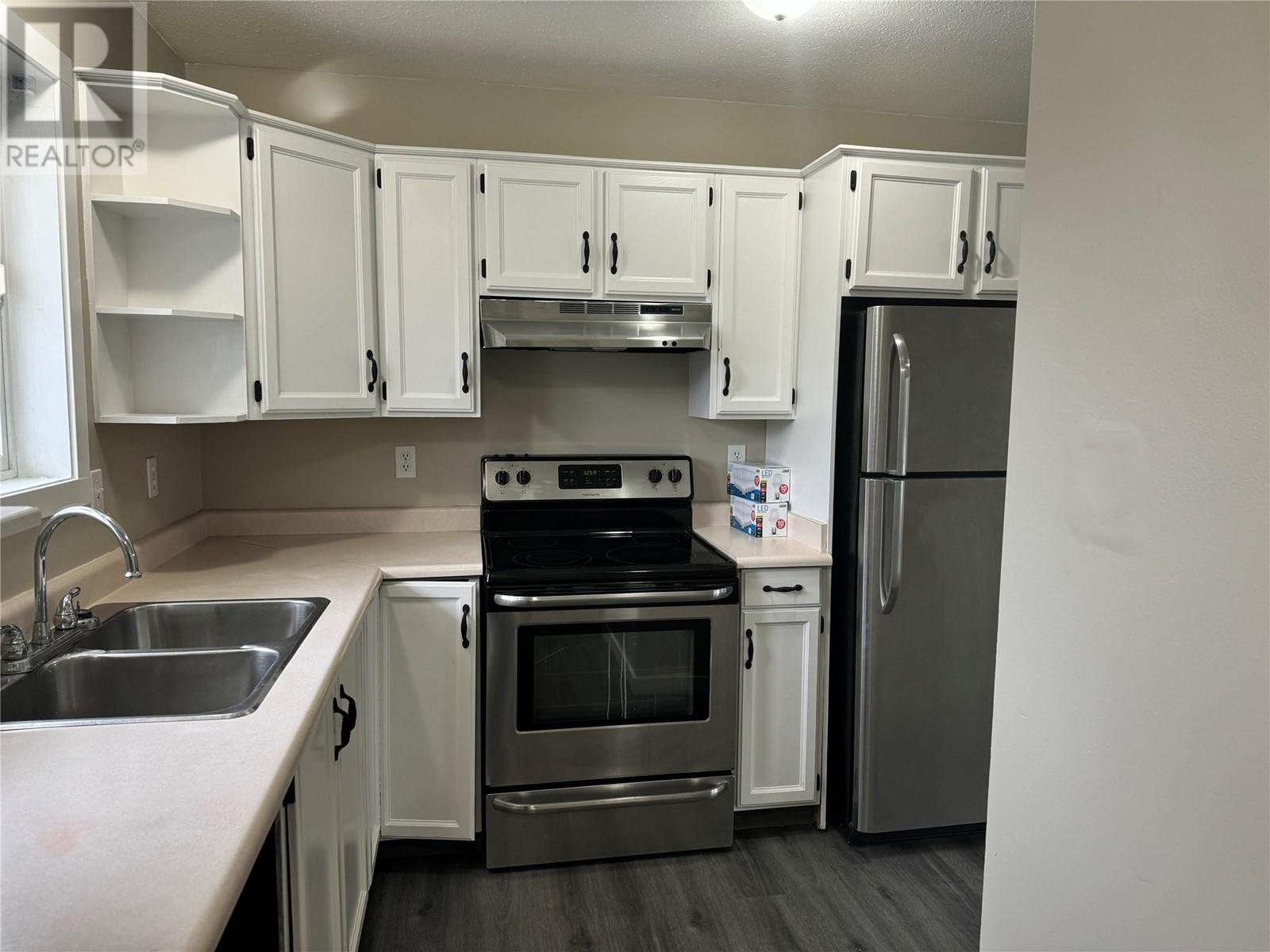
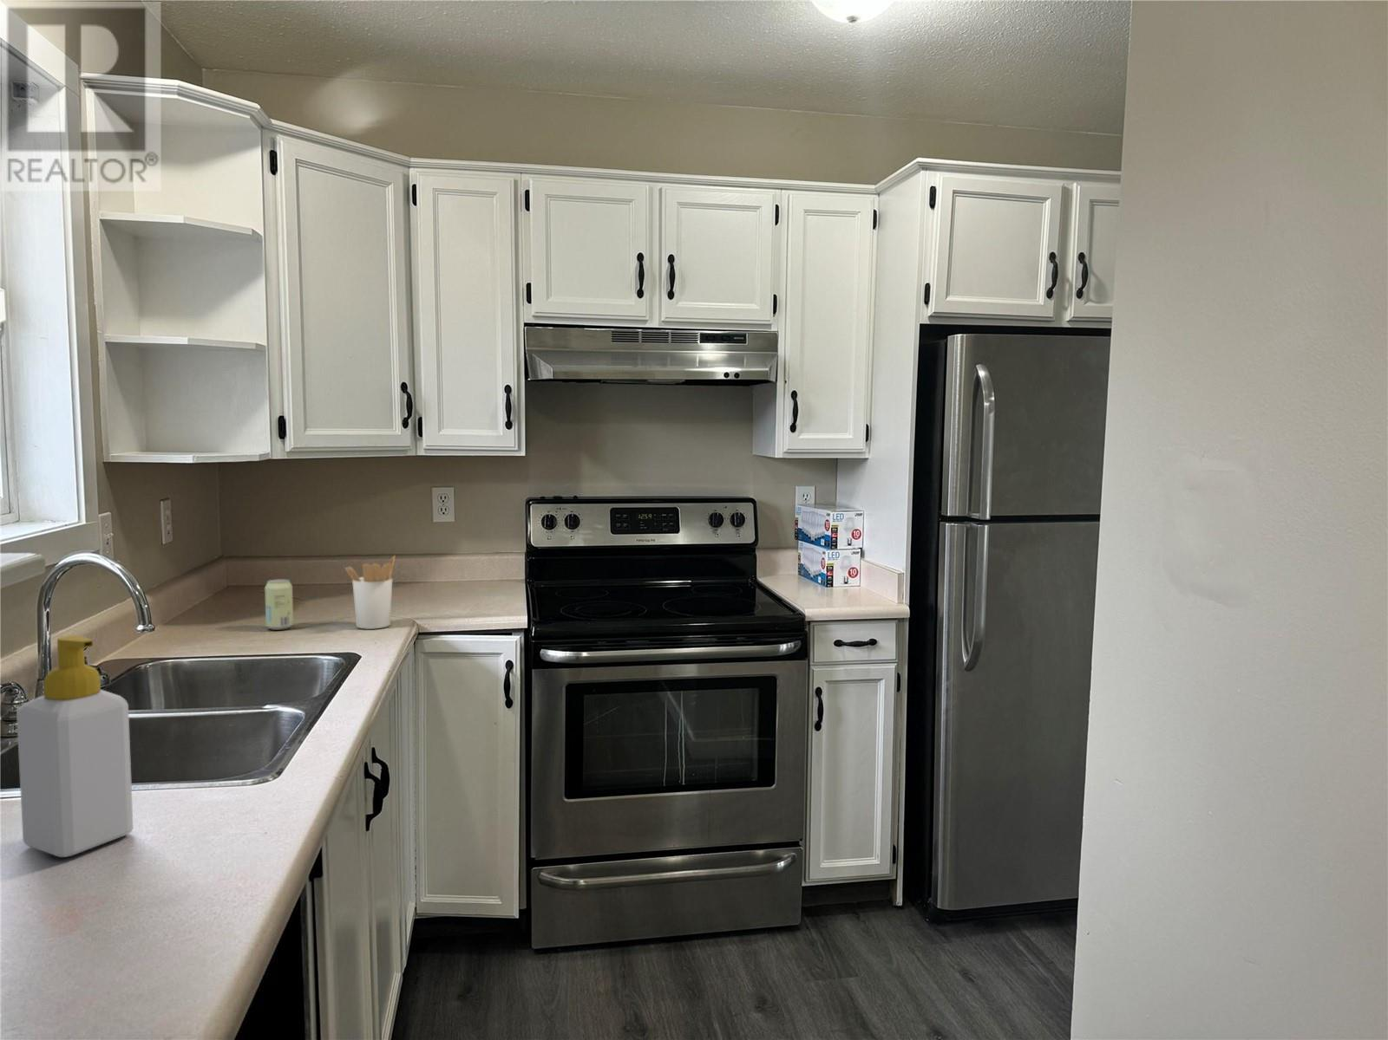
+ soap bottle [15,635,134,858]
+ beverage can [263,578,294,631]
+ utensil holder [343,555,396,630]
